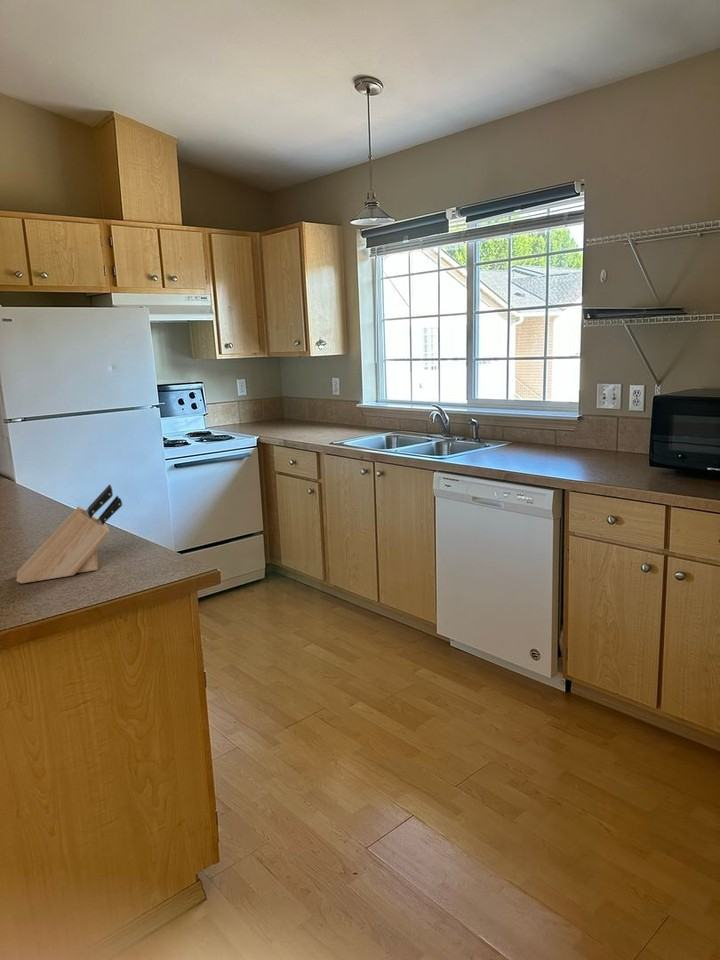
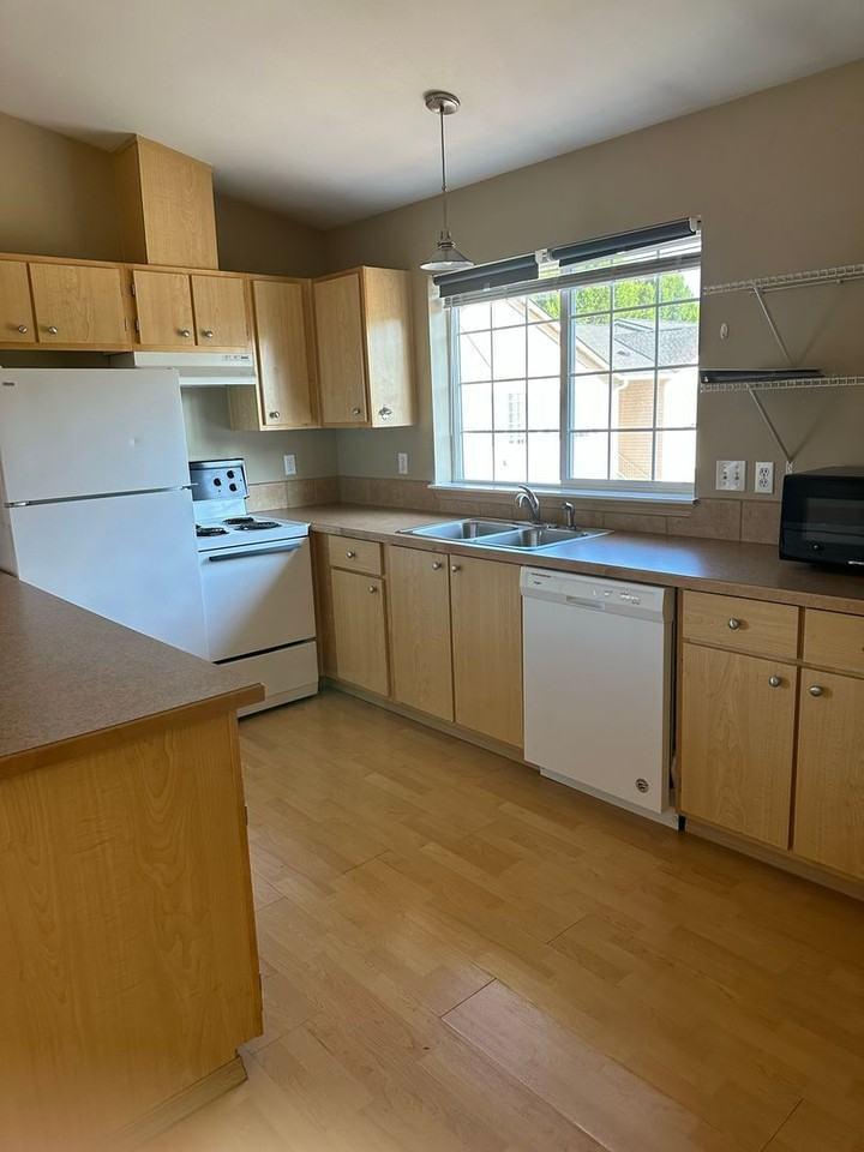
- knife block [15,483,123,585]
